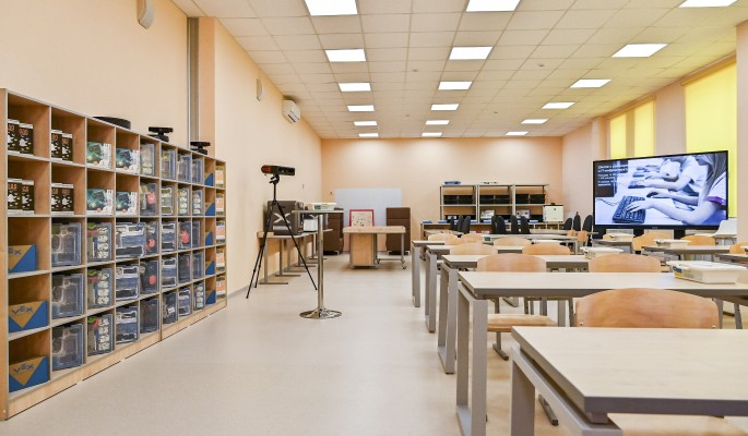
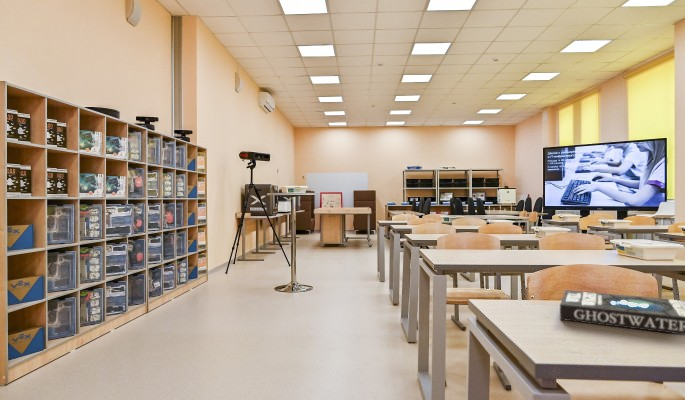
+ book [559,289,685,336]
